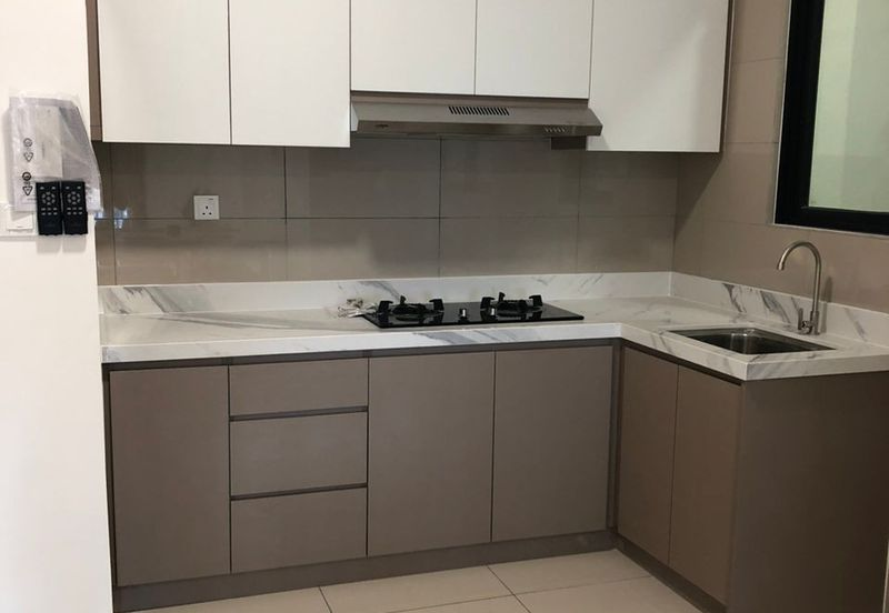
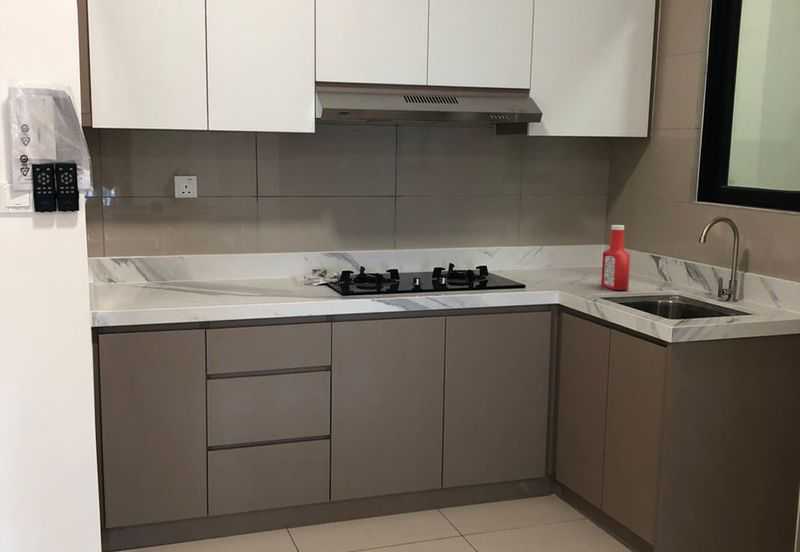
+ soap bottle [600,224,631,291]
